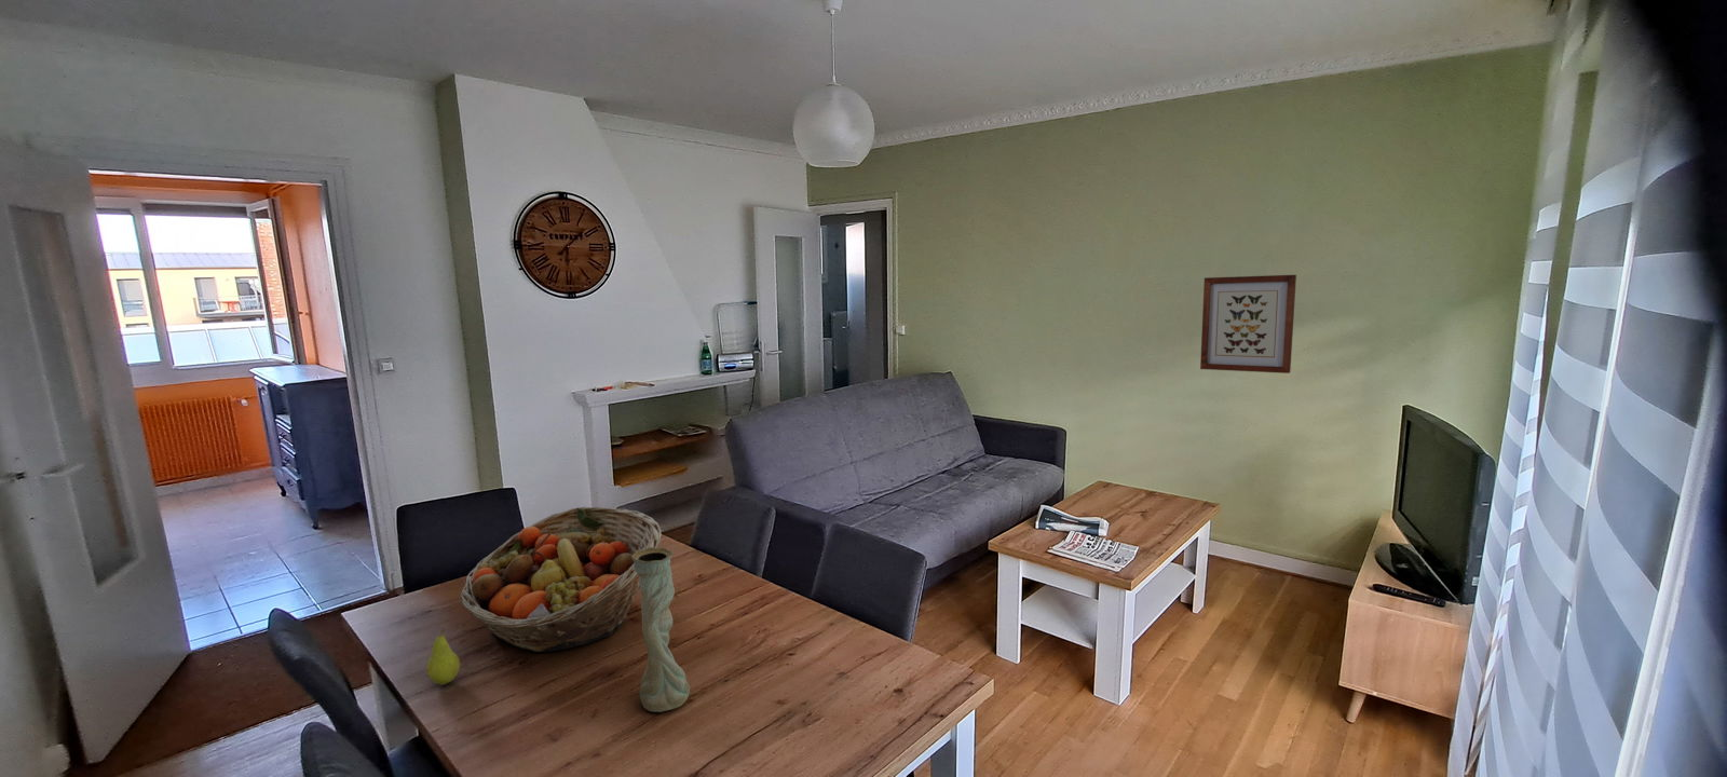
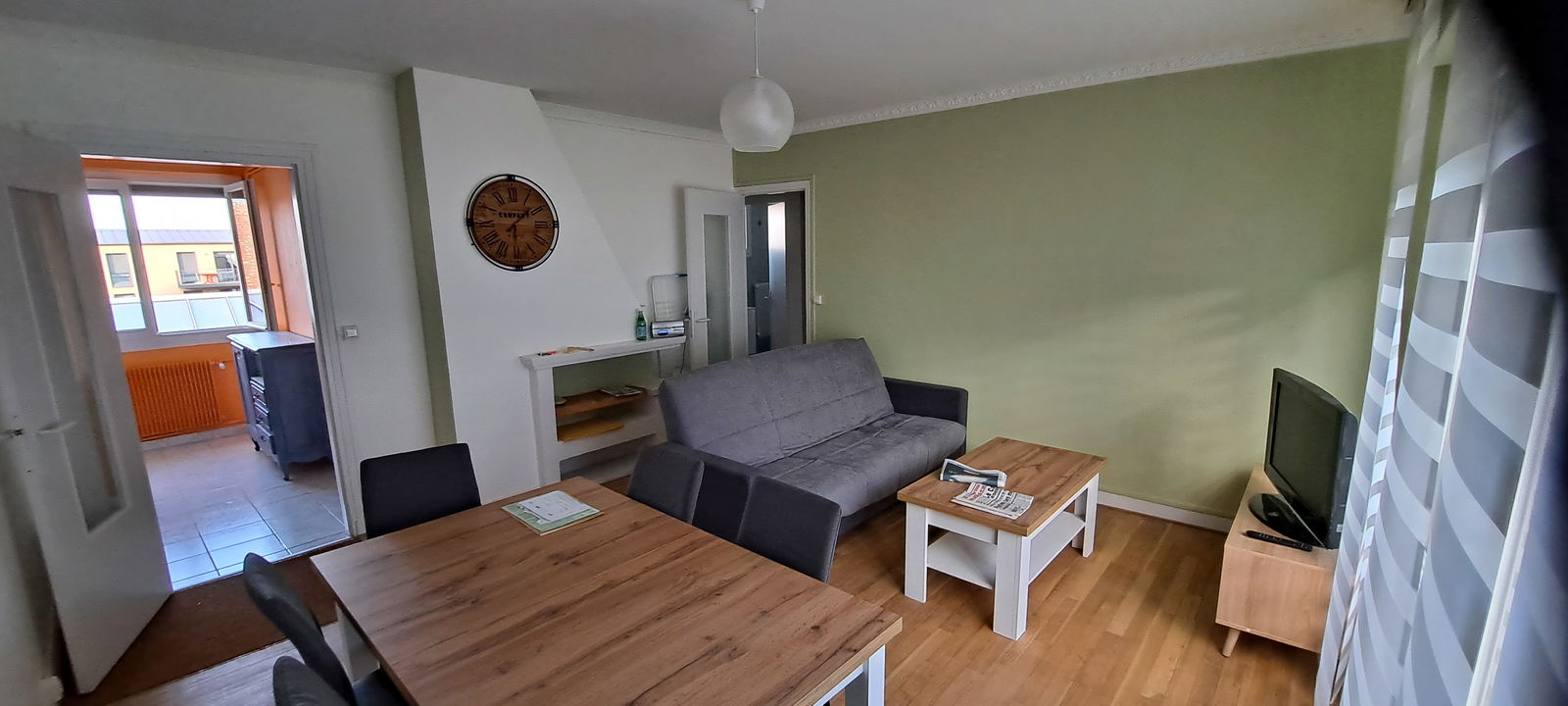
- fruit basket [459,506,663,653]
- fruit [425,627,460,687]
- wall art [1199,274,1297,374]
- vase [631,546,691,713]
